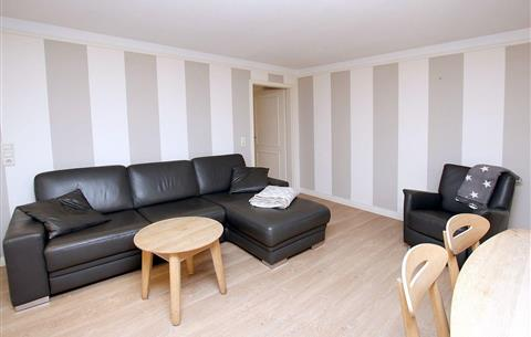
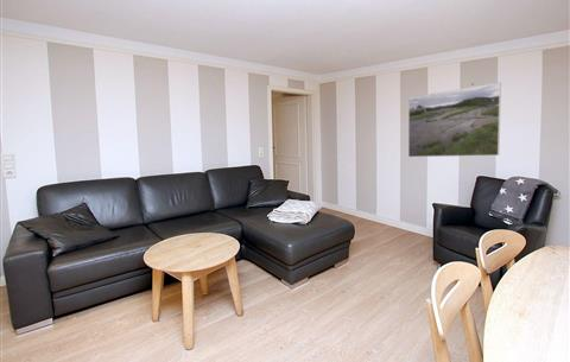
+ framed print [407,81,502,158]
